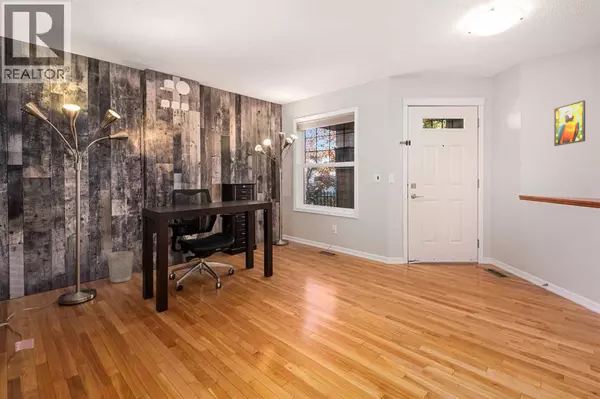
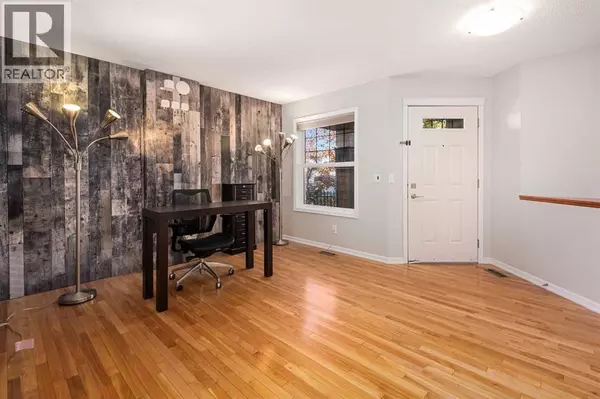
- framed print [553,99,586,147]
- wastebasket [106,250,134,283]
